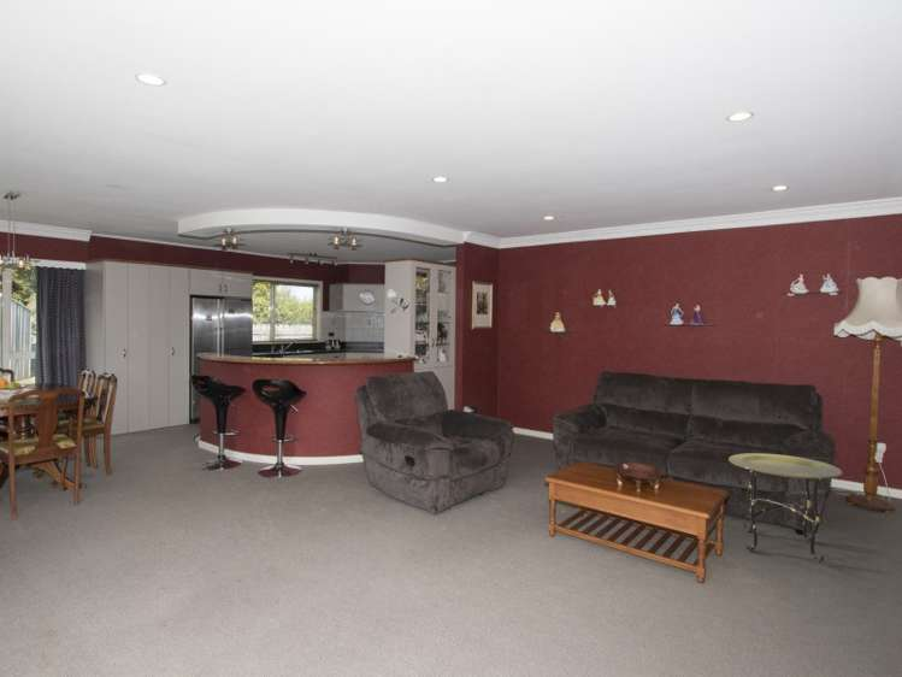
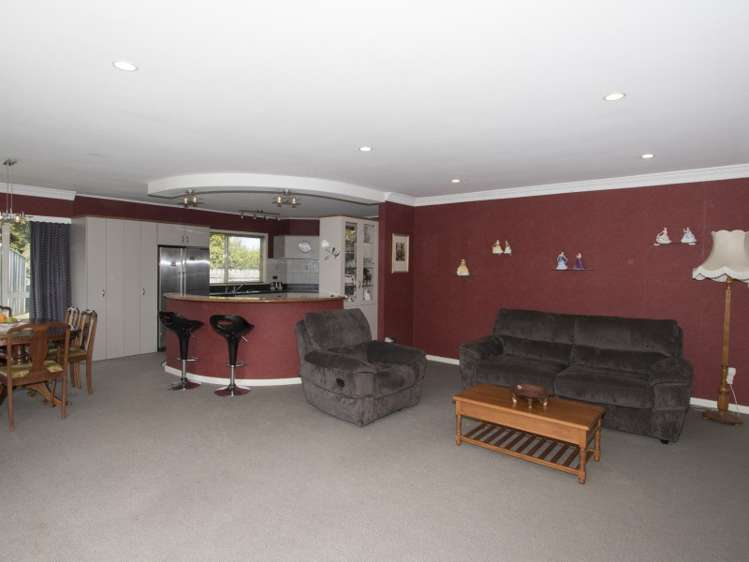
- side table [727,452,843,564]
